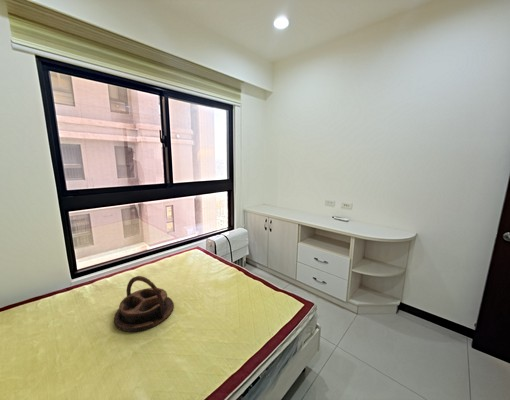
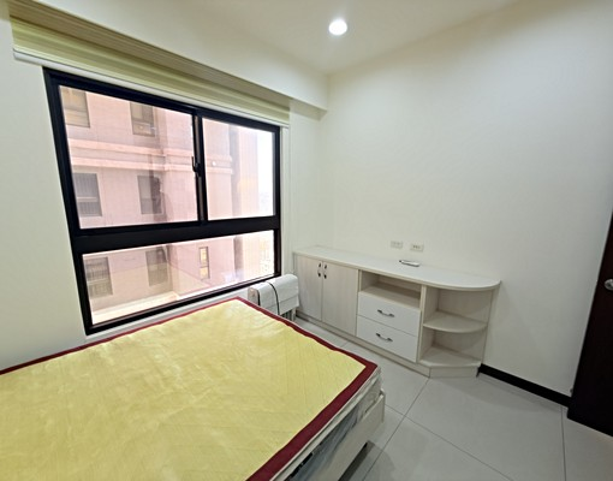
- serving tray [113,275,175,333]
